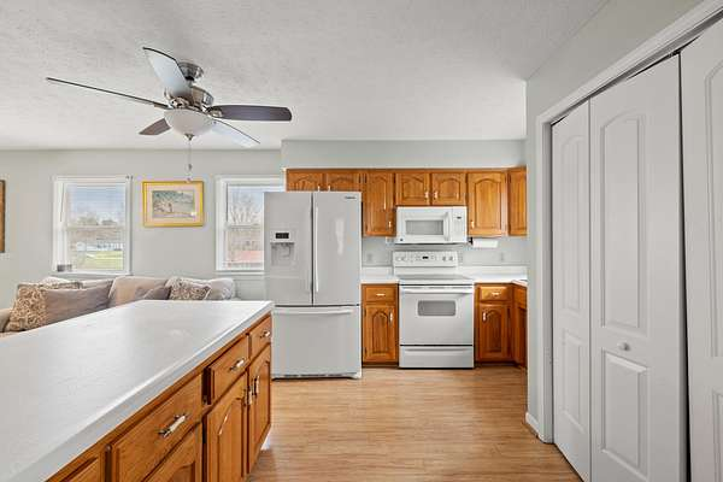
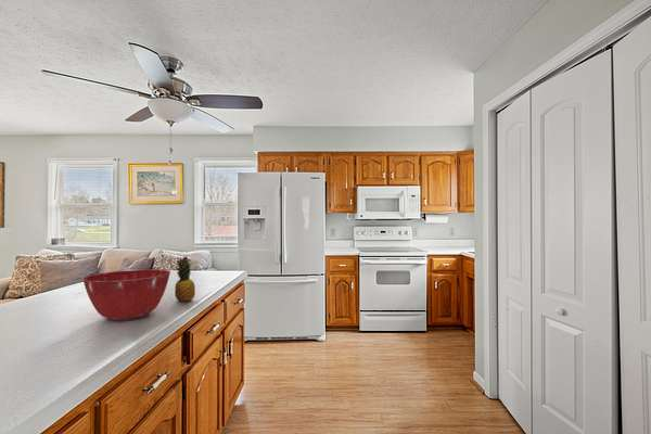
+ fruit [174,254,196,303]
+ mixing bowl [81,268,171,321]
